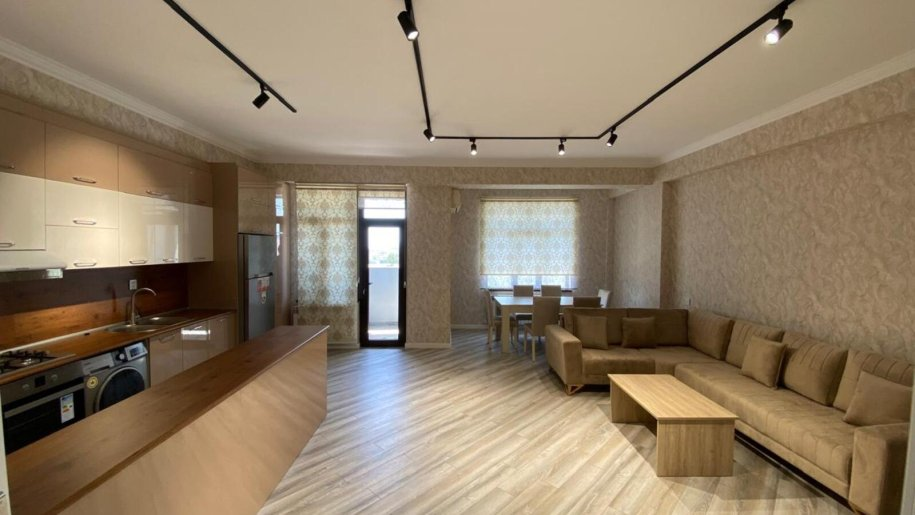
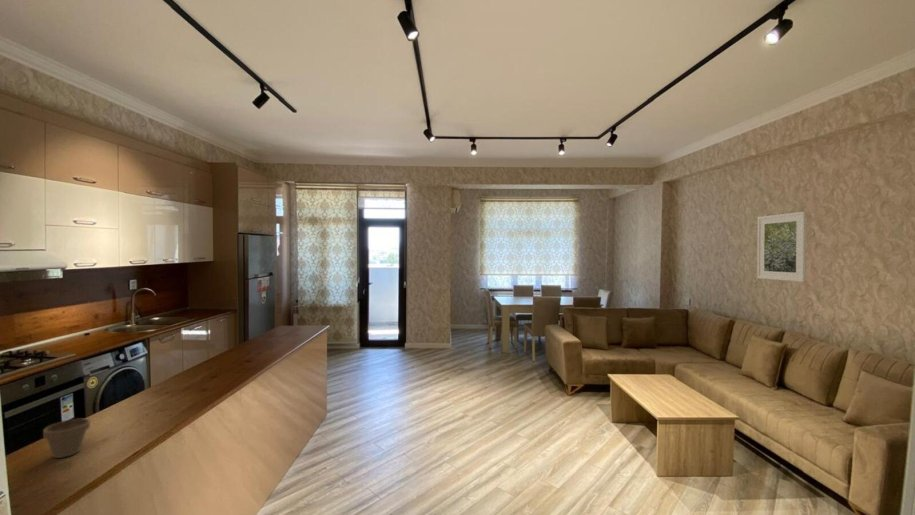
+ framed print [756,211,807,283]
+ flower pot [42,418,91,459]
